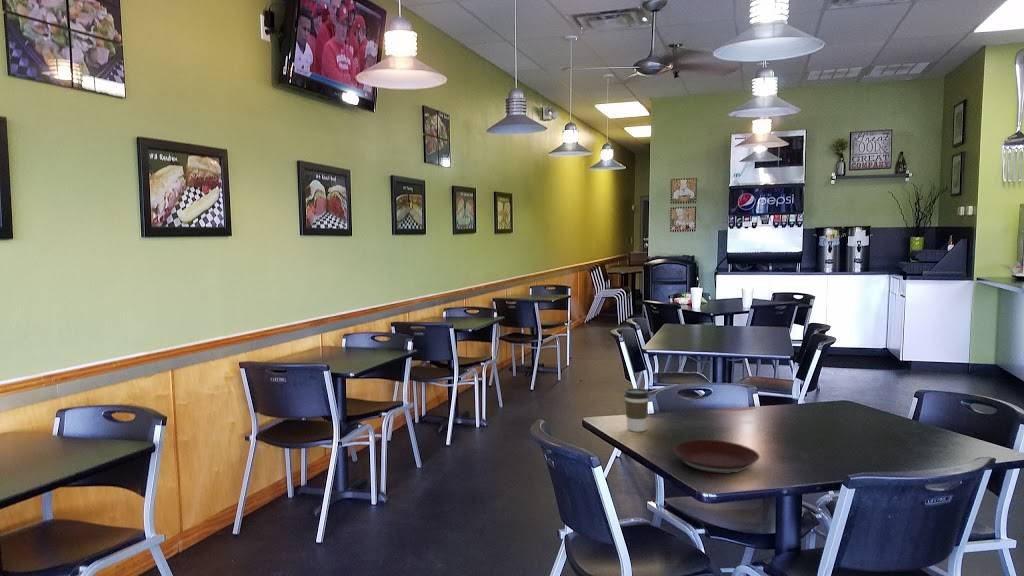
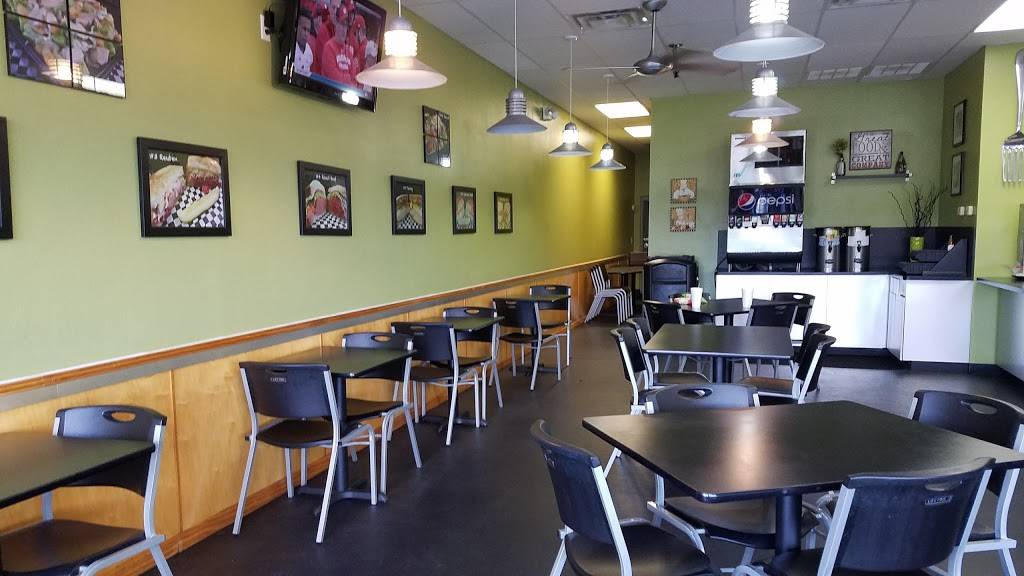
- plate [672,439,761,475]
- coffee cup [624,387,650,433]
